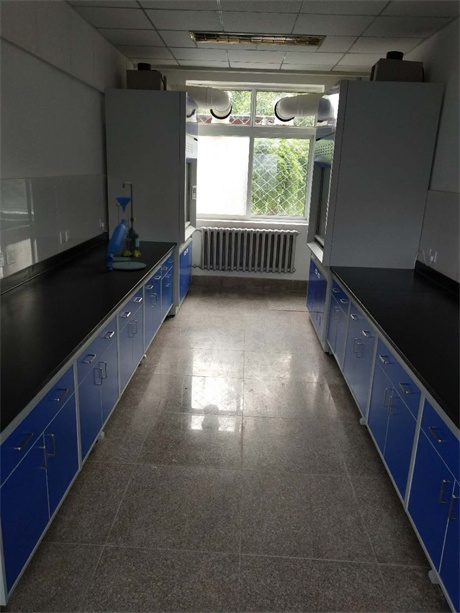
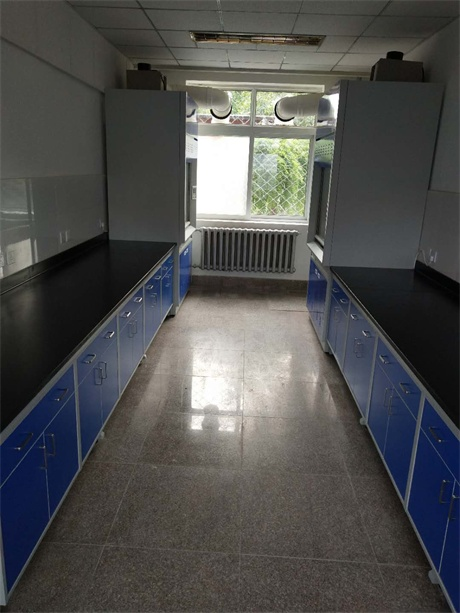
- laboratory equipment [106,181,147,271]
